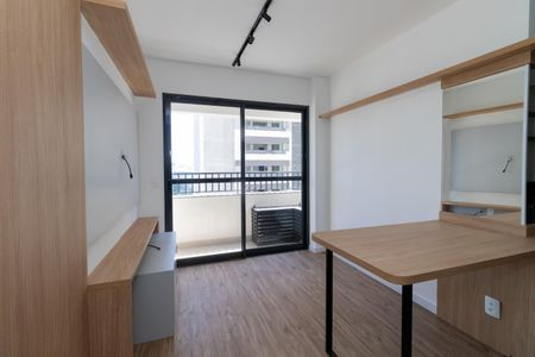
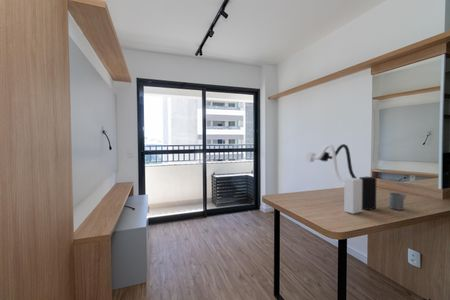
+ wall sconce [304,143,377,215]
+ mug [388,192,407,211]
